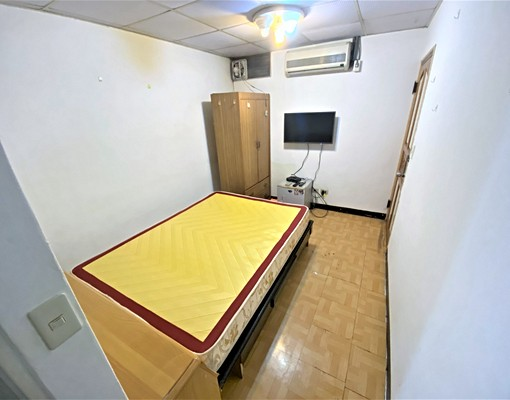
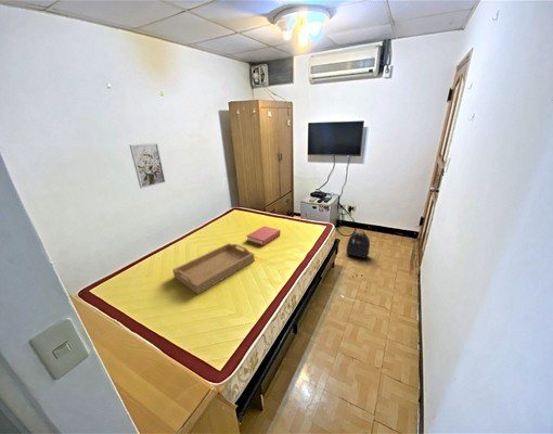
+ serving tray [171,242,256,295]
+ wall art [129,142,167,190]
+ hardback book [245,225,282,246]
+ backpack [345,228,371,259]
